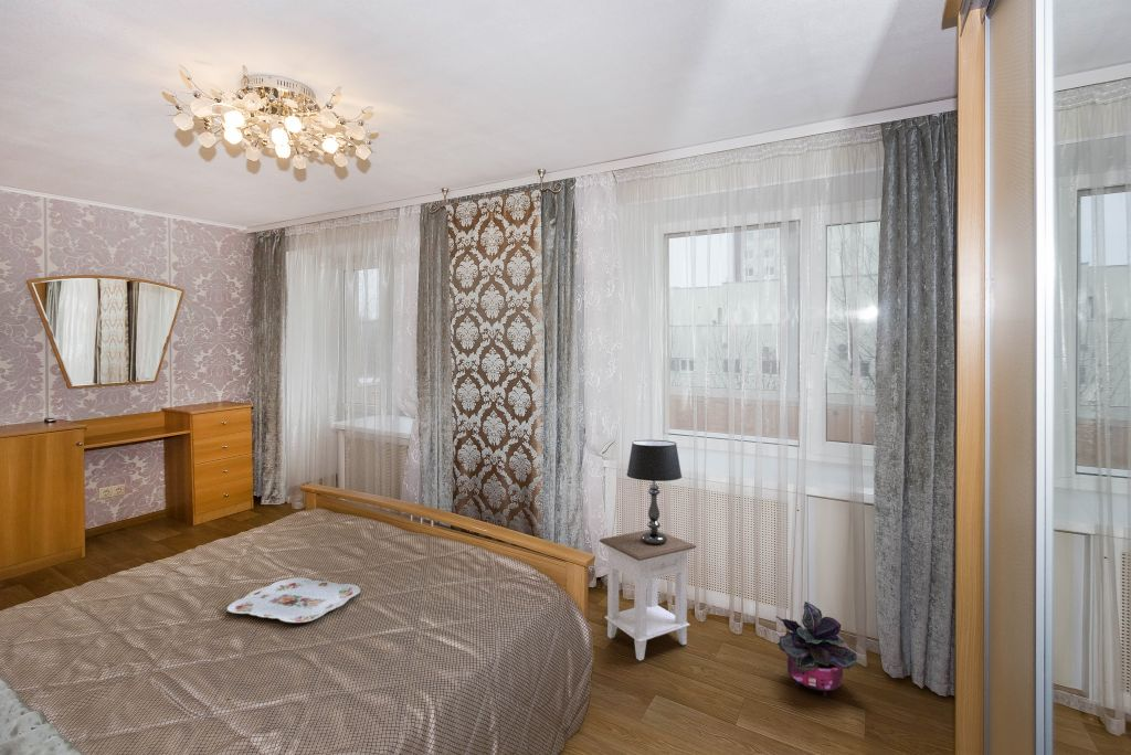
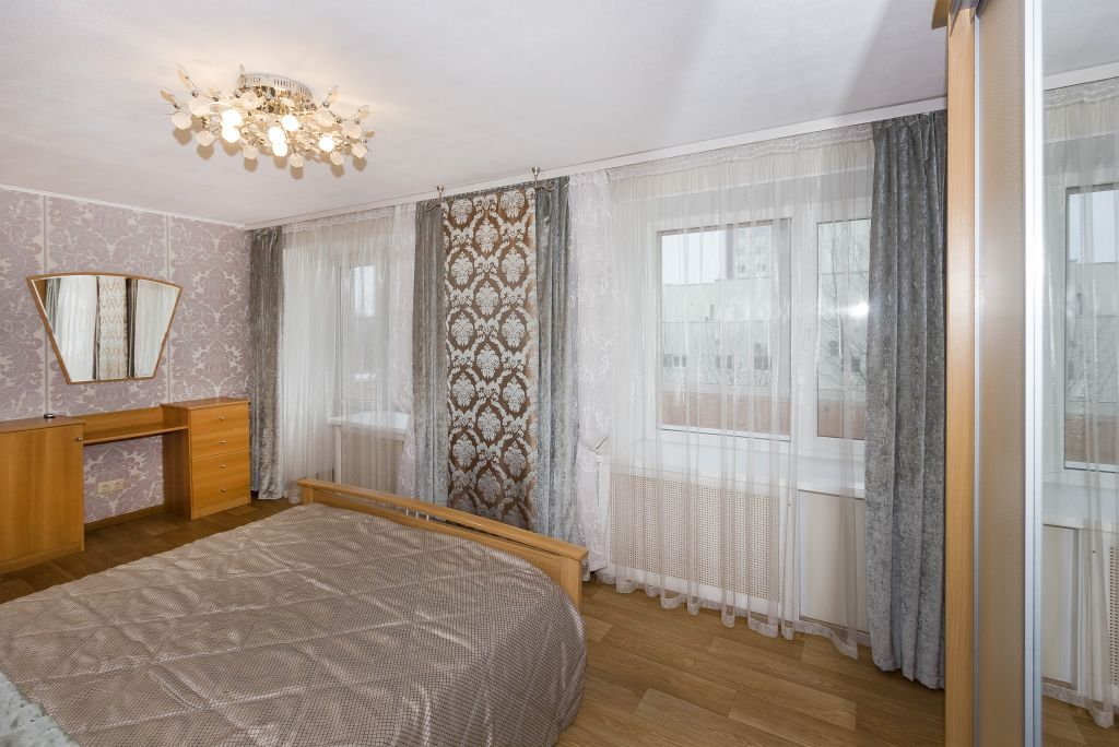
- table lamp [625,439,683,545]
- serving tray [225,576,361,624]
- potted plant [774,600,858,698]
- nightstand [599,529,697,661]
